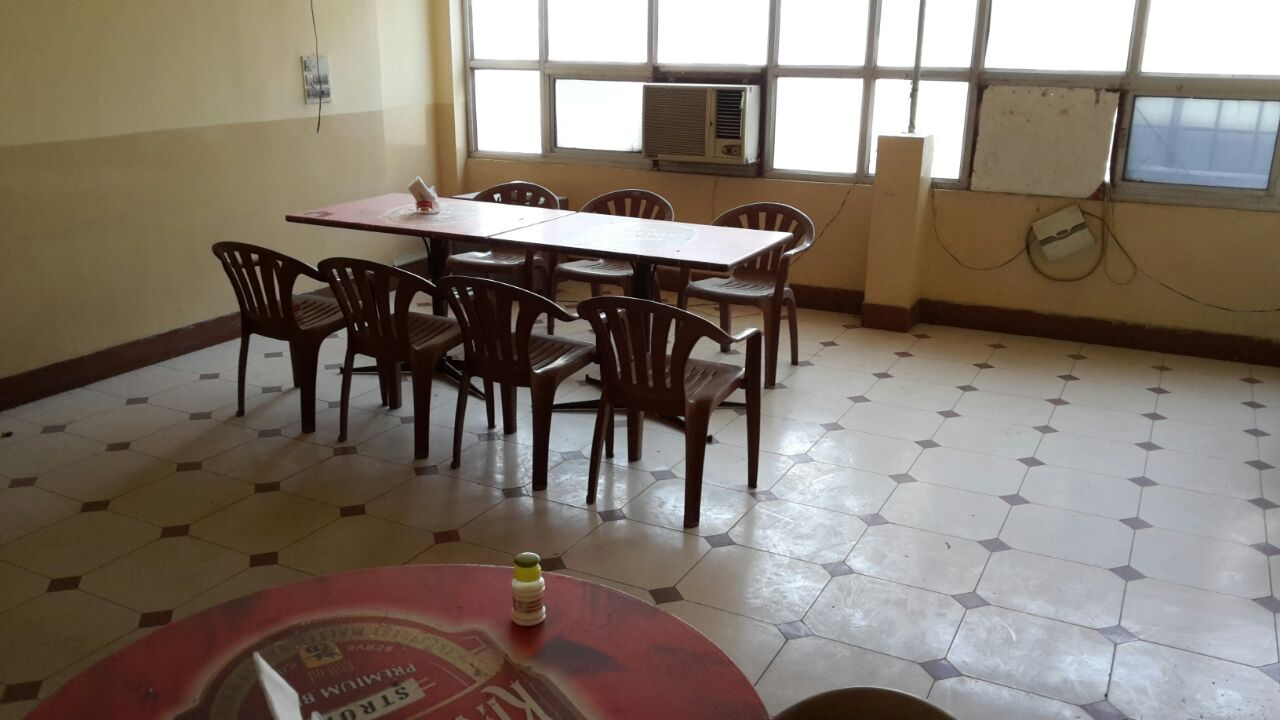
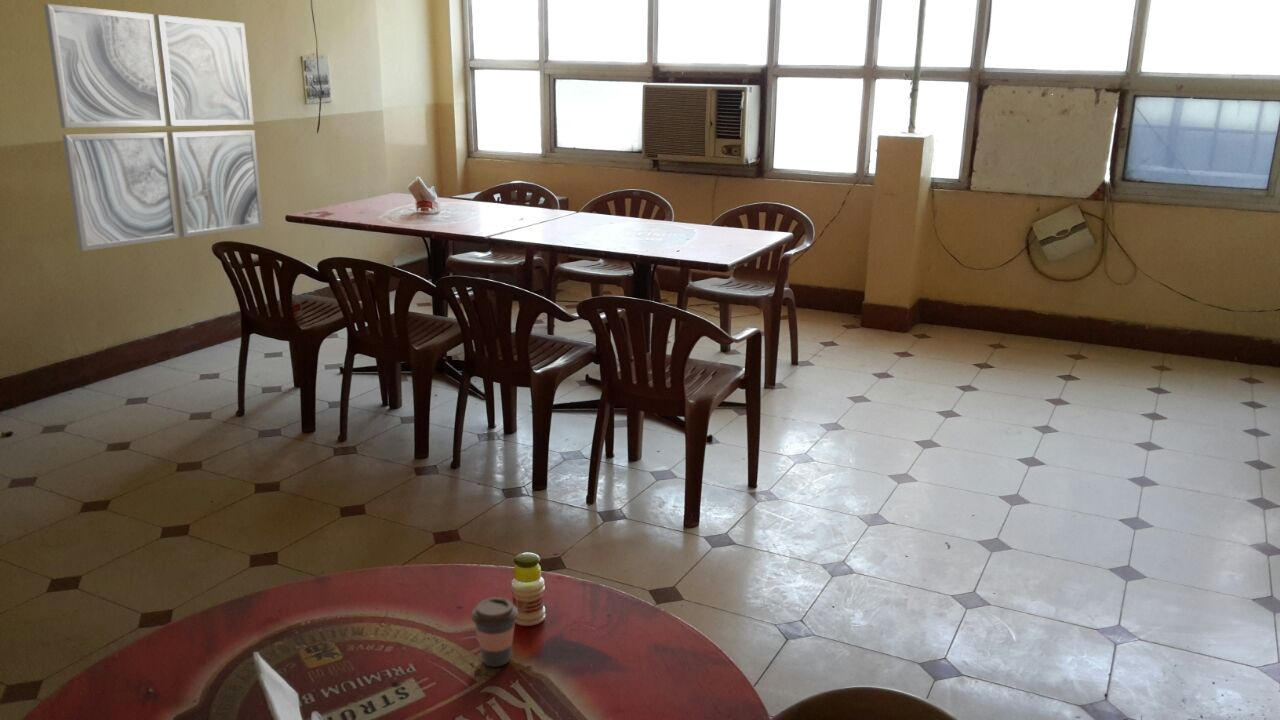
+ coffee cup [470,596,519,668]
+ wall art [43,3,264,252]
